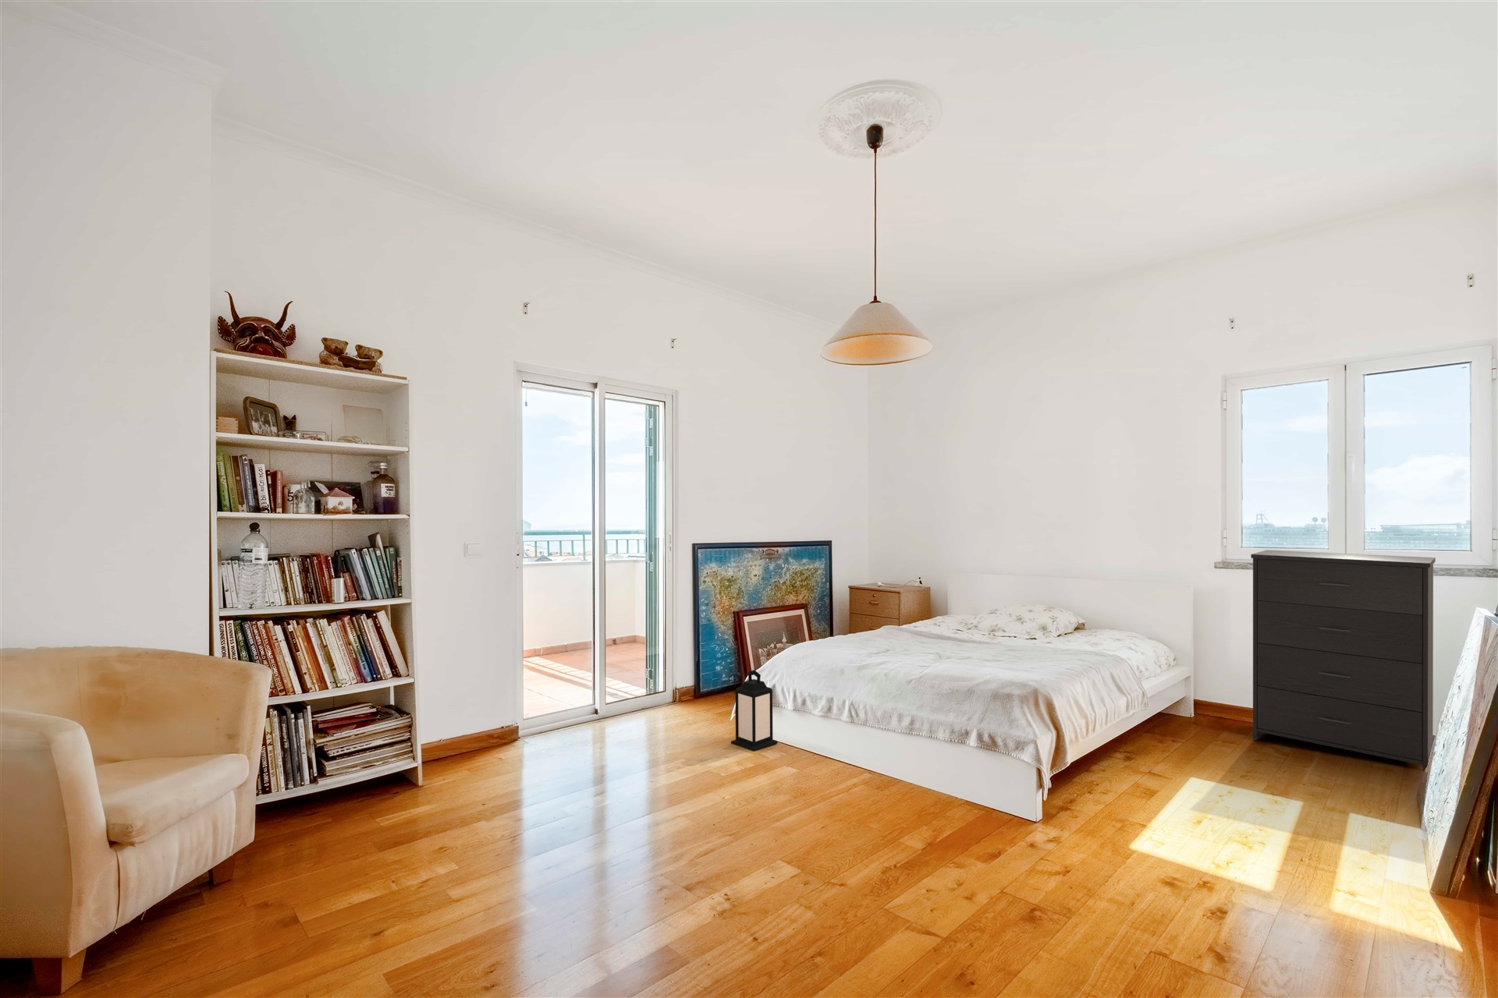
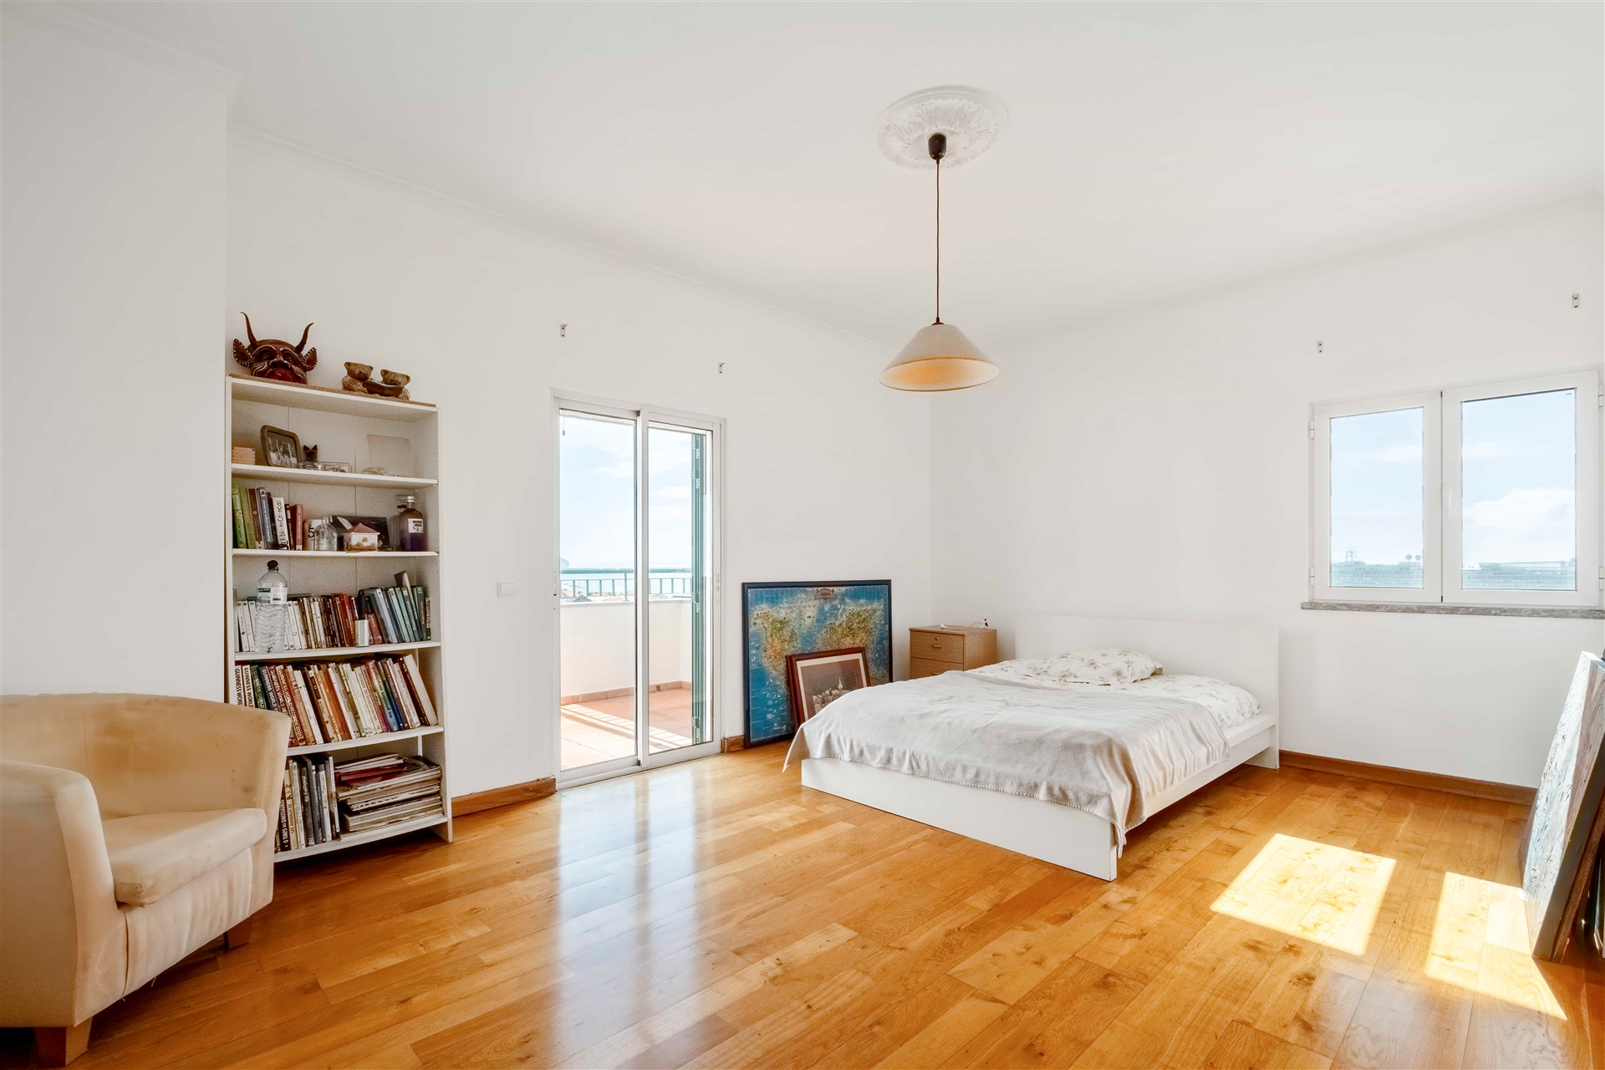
- lantern [730,669,779,752]
- dresser [1249,549,1437,772]
